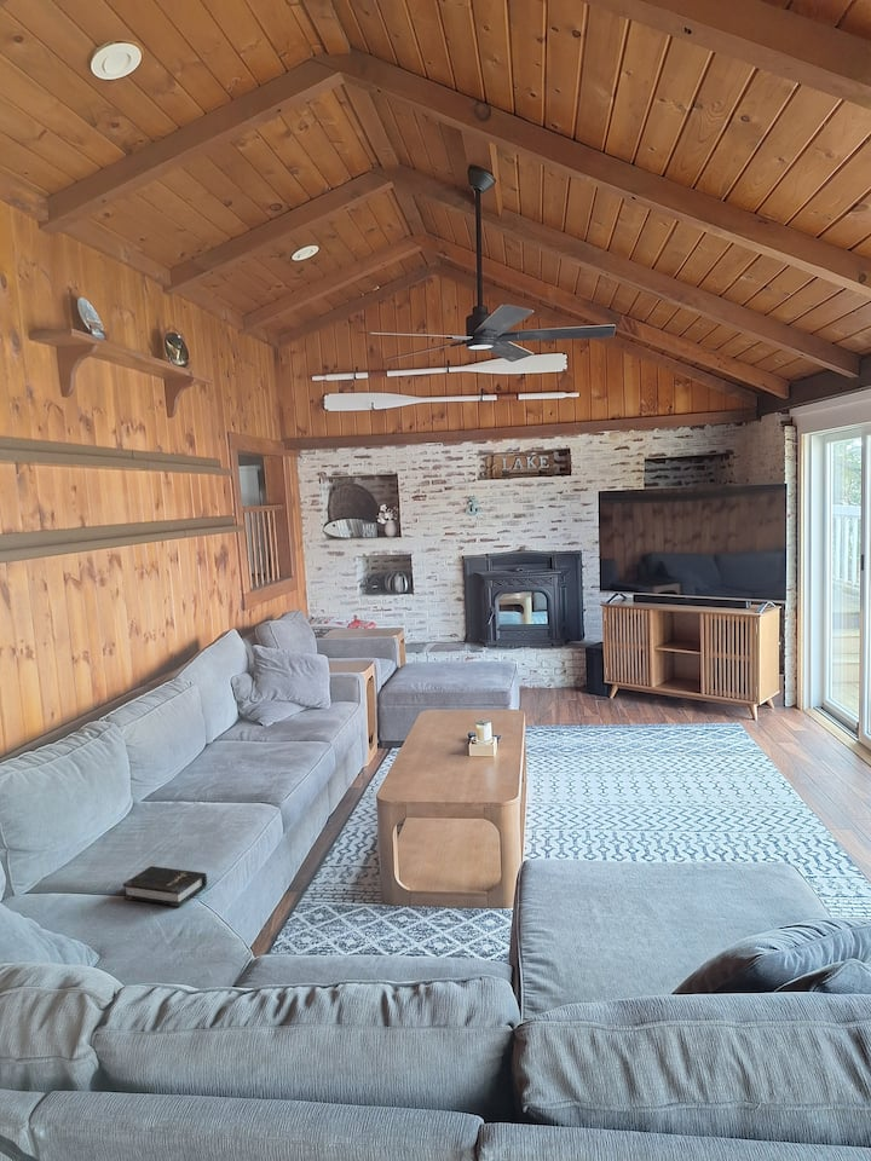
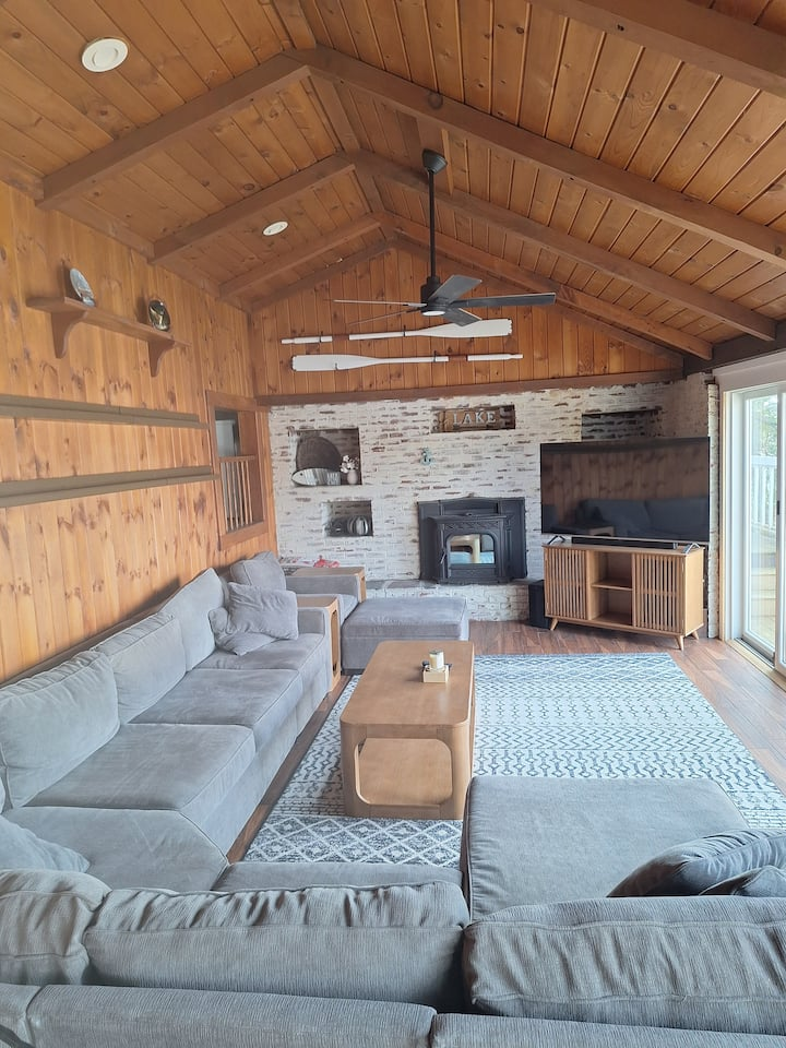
- hardback book [122,865,208,908]
